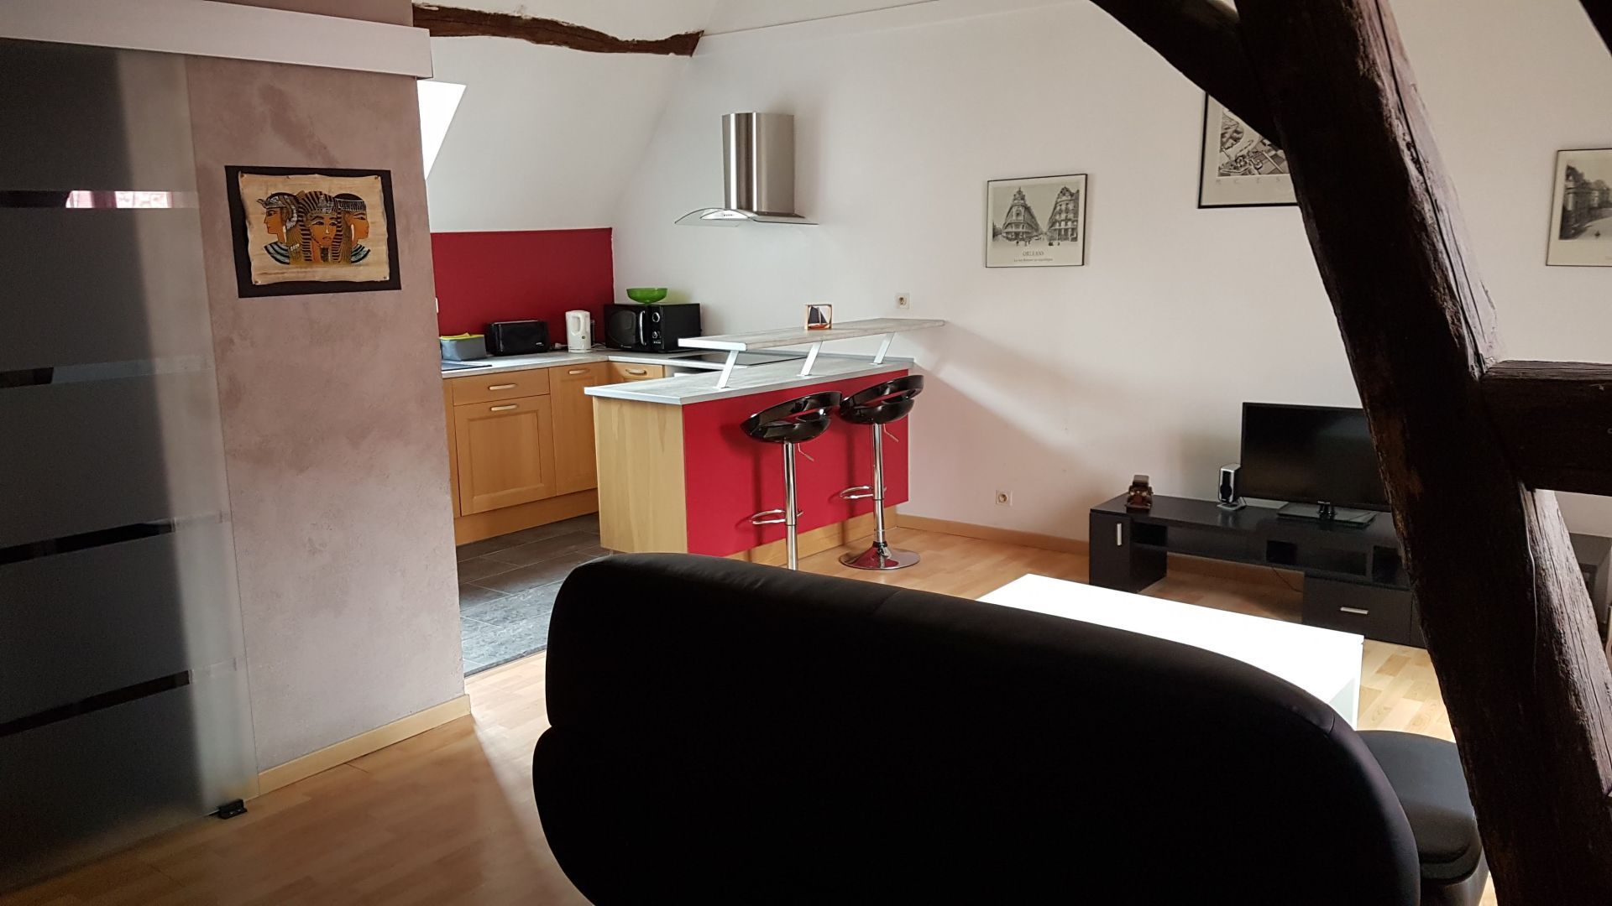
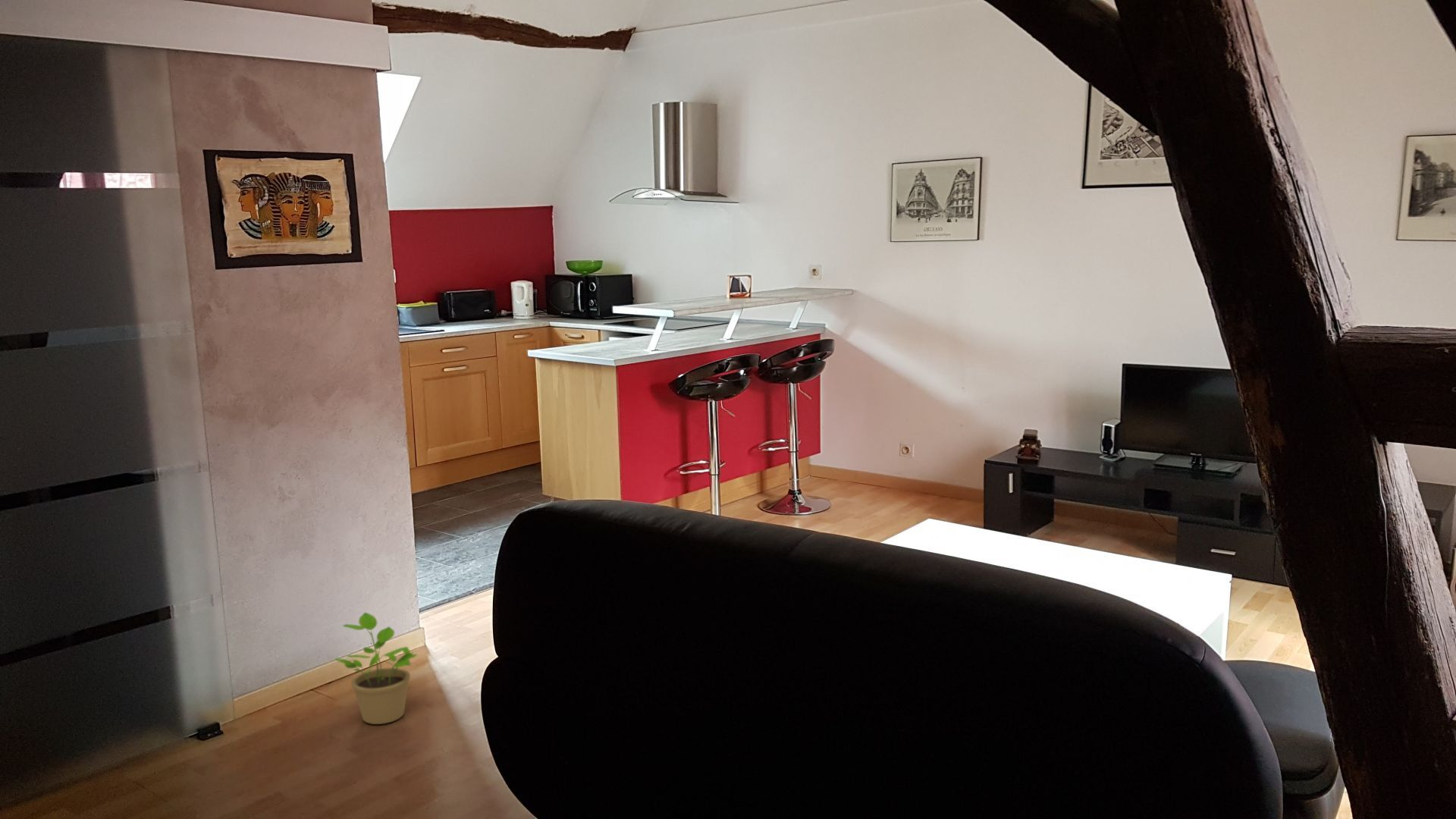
+ potted plant [334,612,419,725]
